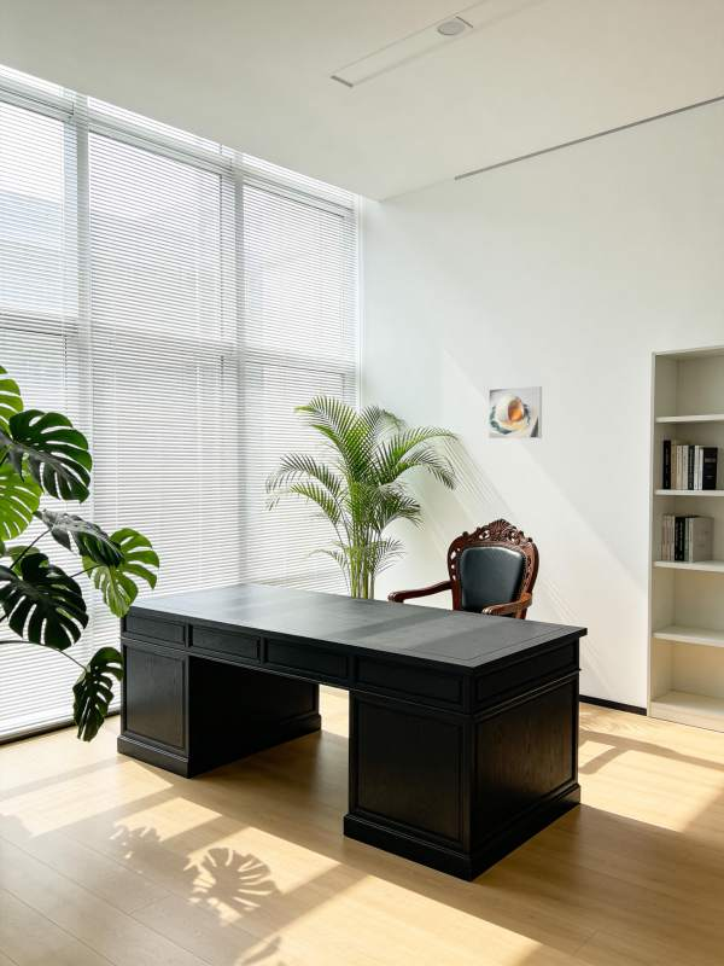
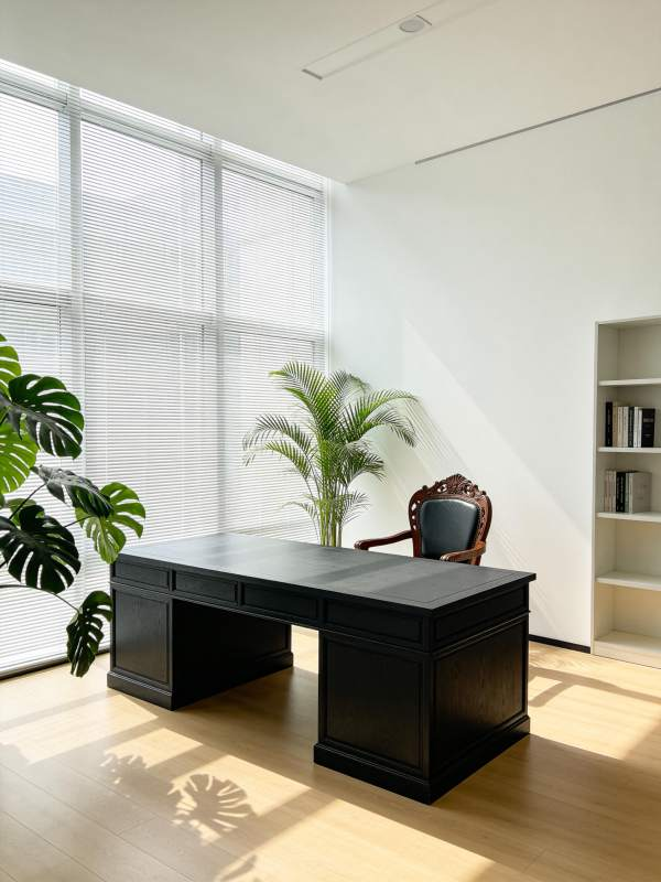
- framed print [487,385,543,440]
